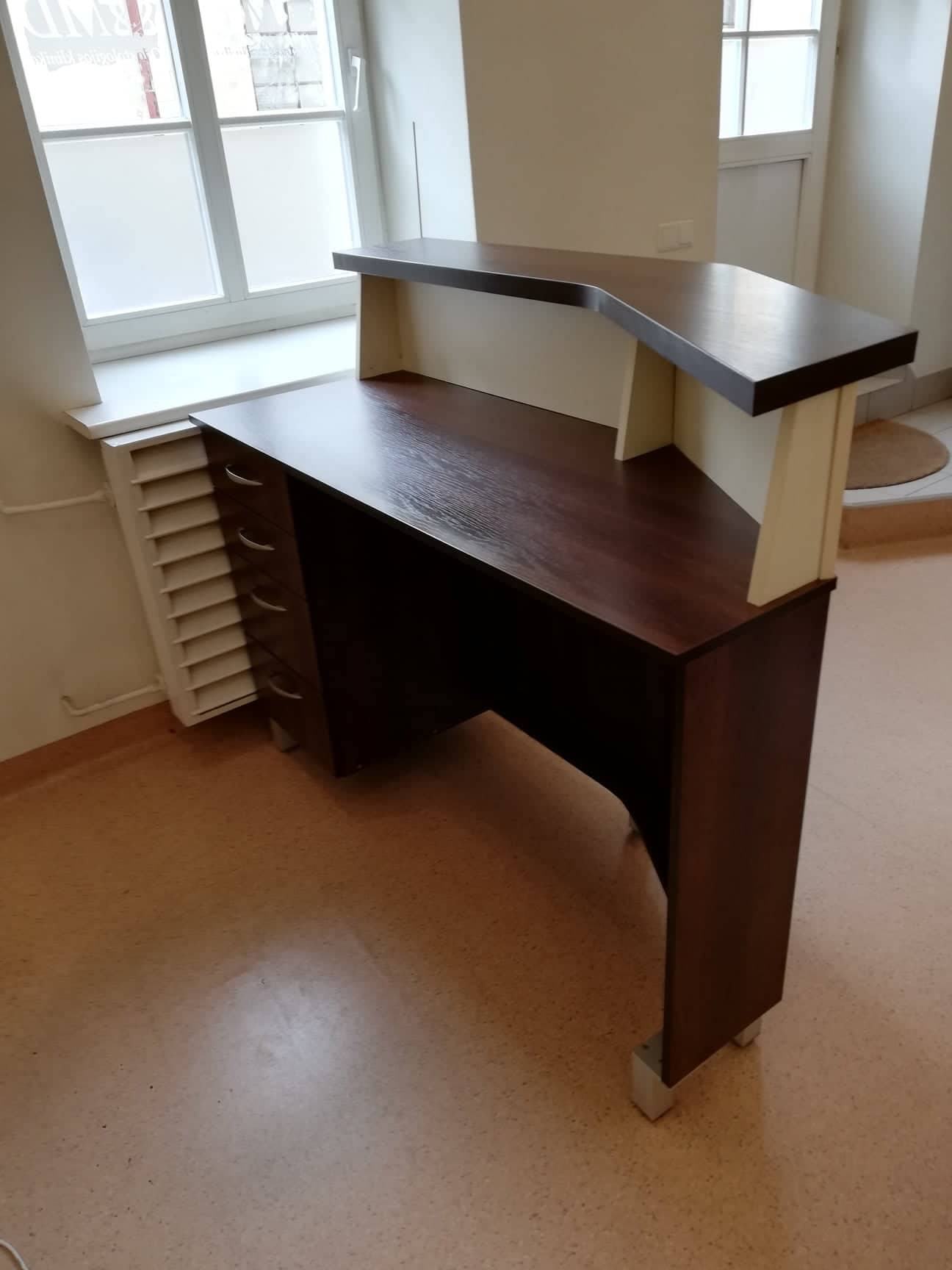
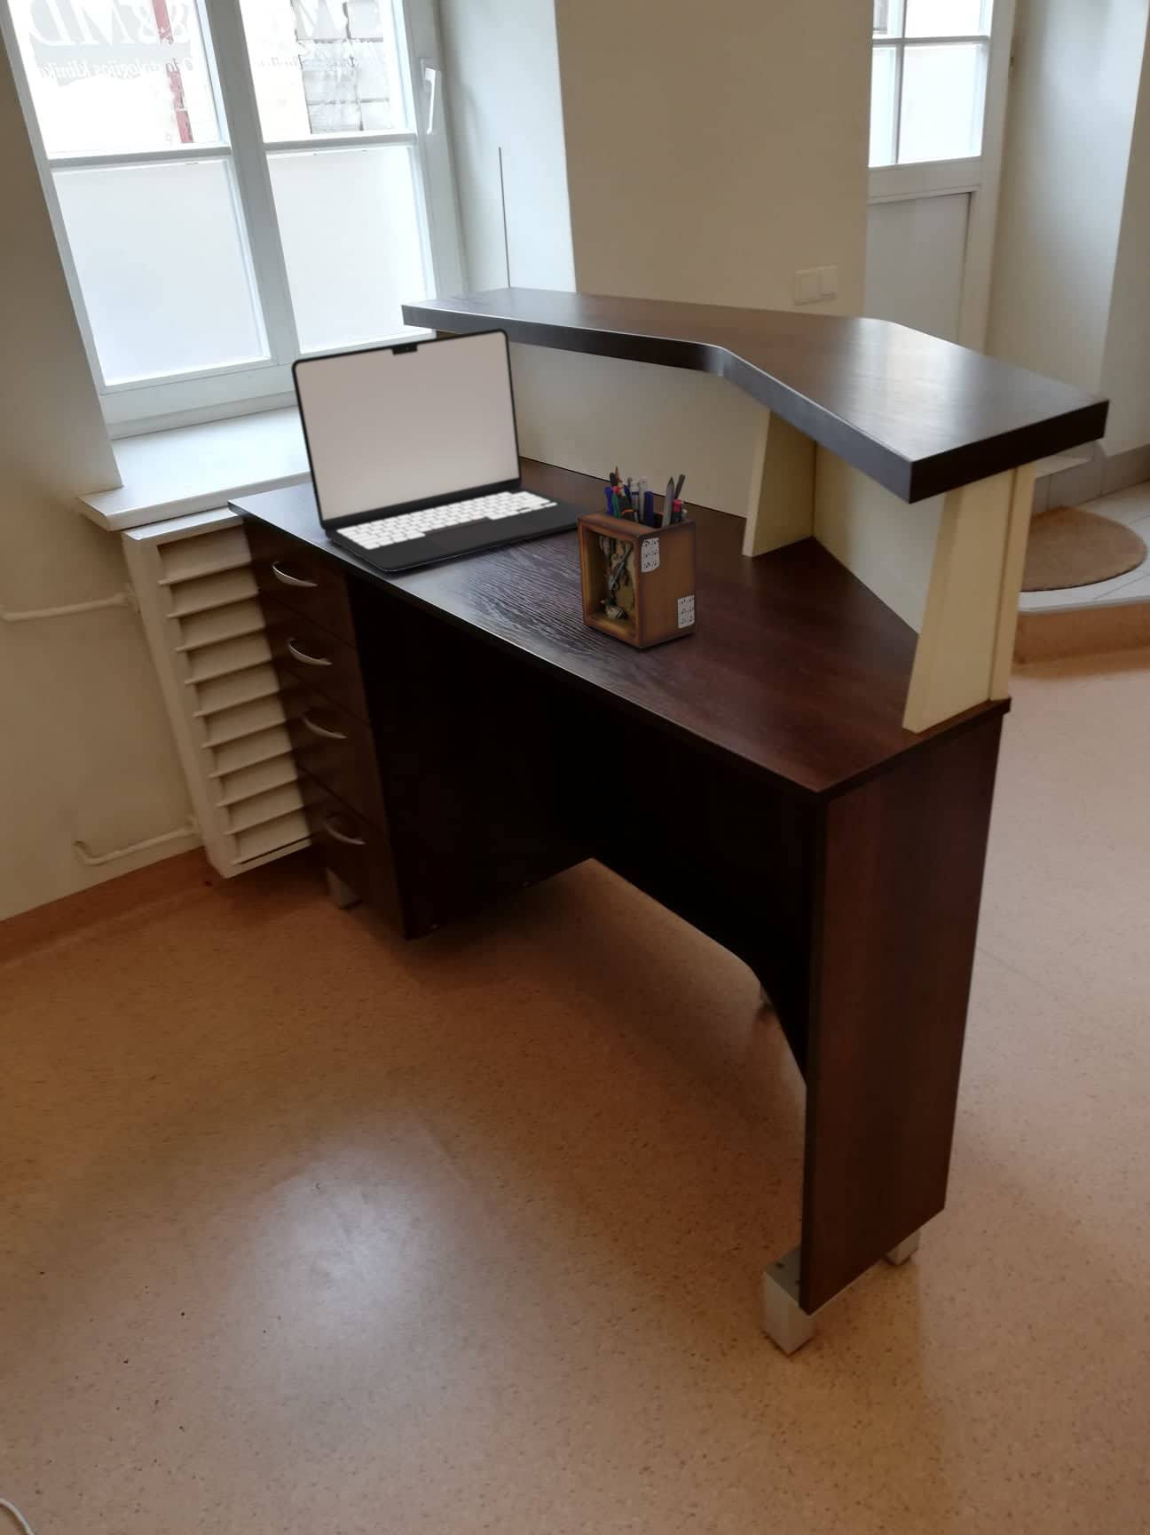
+ desk organizer [576,465,697,649]
+ laptop [290,326,594,573]
